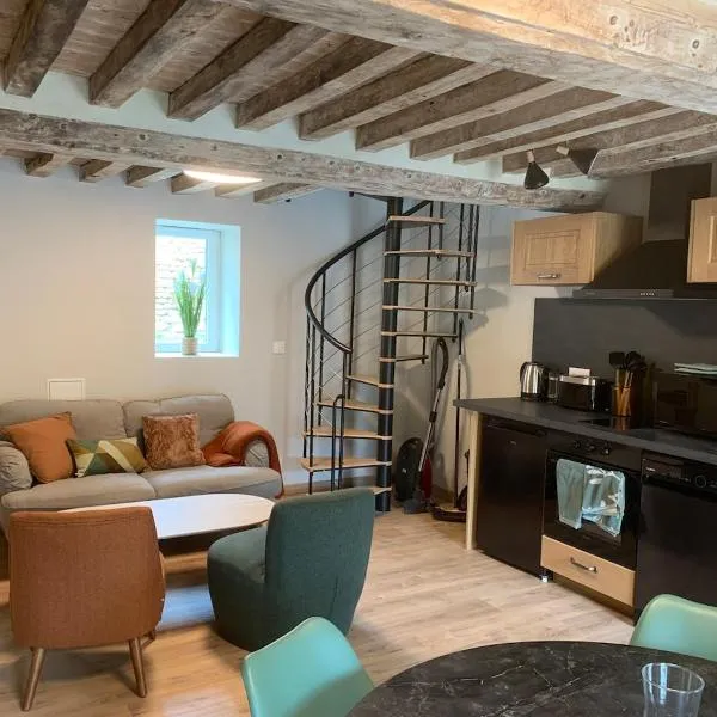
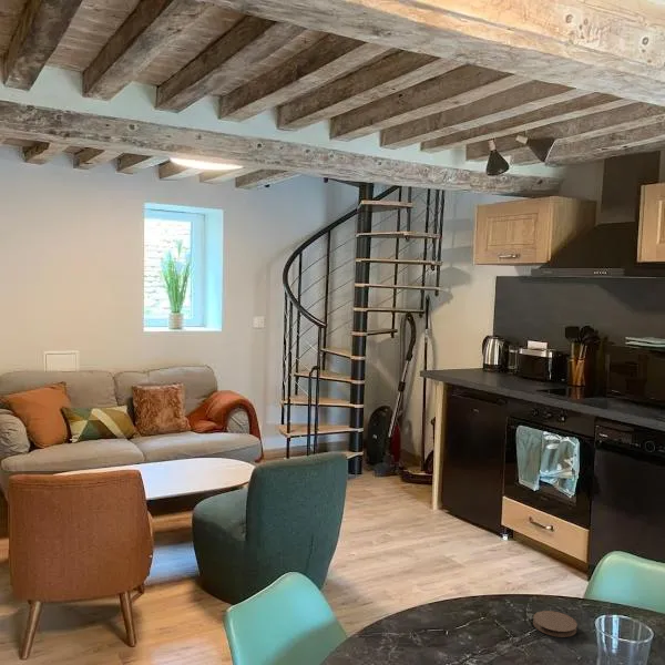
+ coaster [532,610,579,638]
